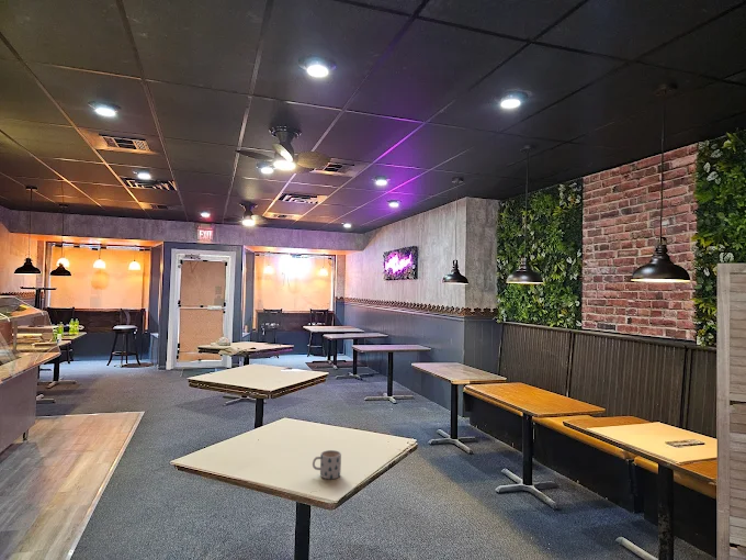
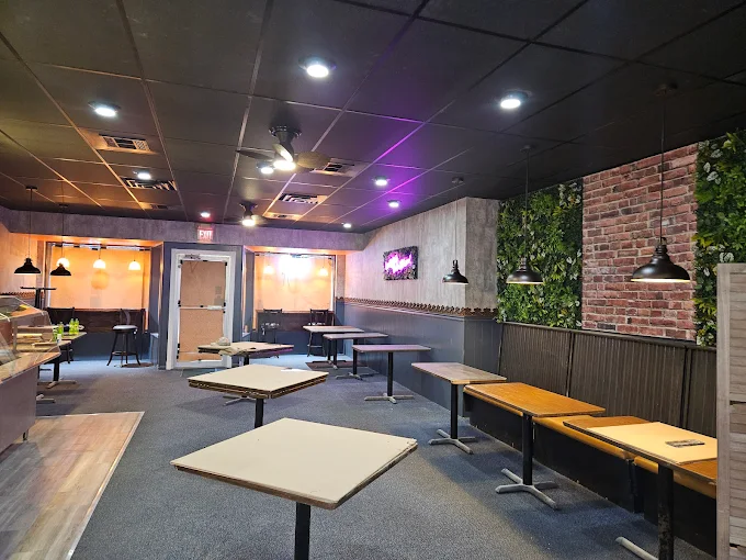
- mug [312,449,342,480]
